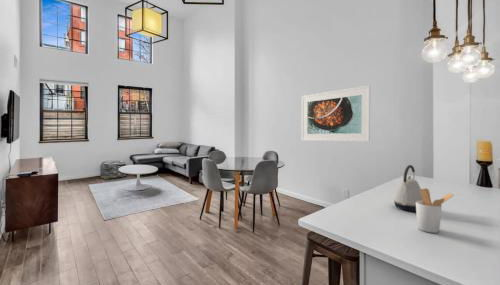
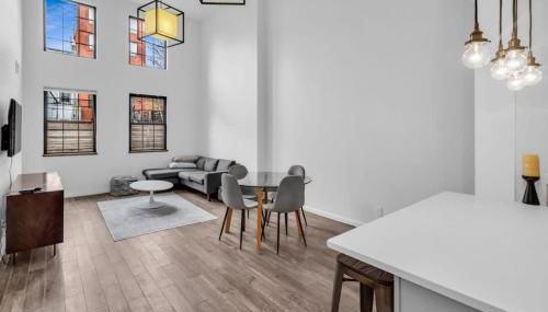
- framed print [301,85,371,142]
- utensil holder [415,187,455,234]
- kettle [392,164,423,212]
